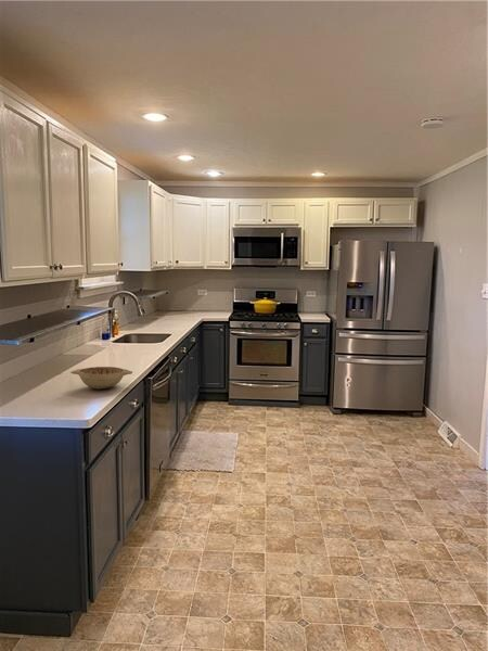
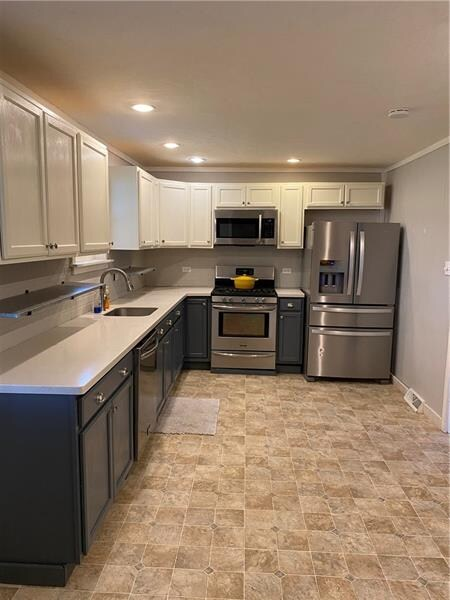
- decorative bowl [69,366,133,390]
